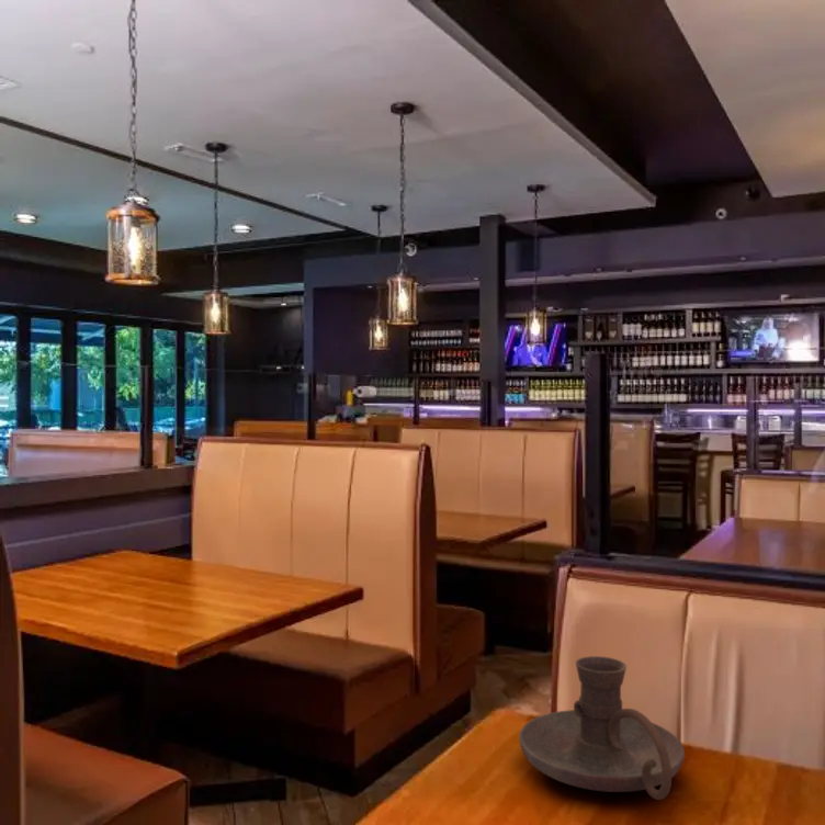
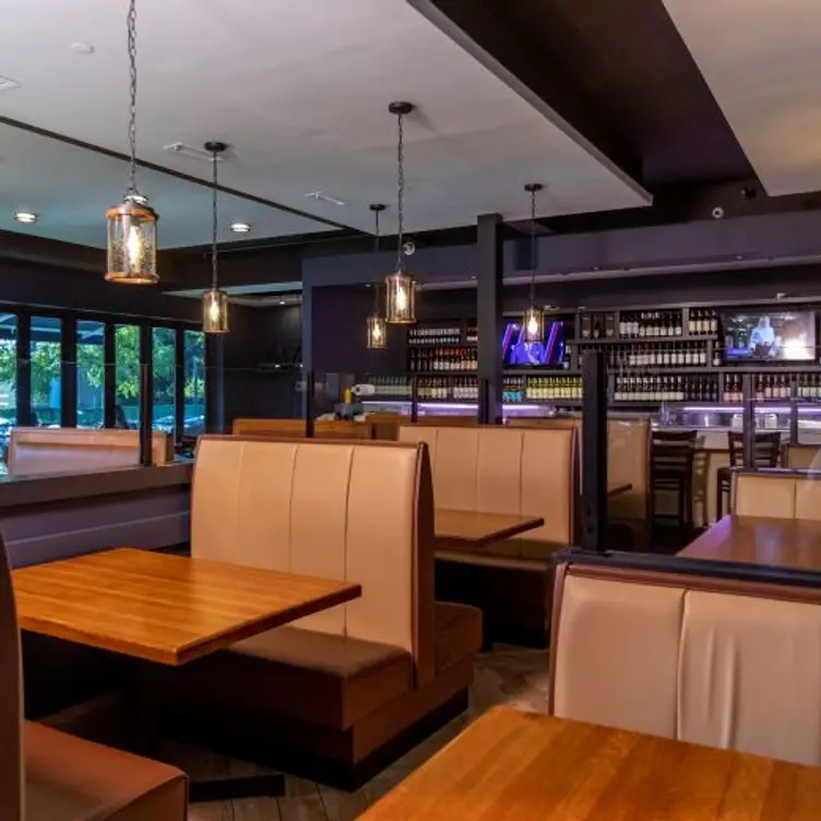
- candle holder [518,655,686,801]
